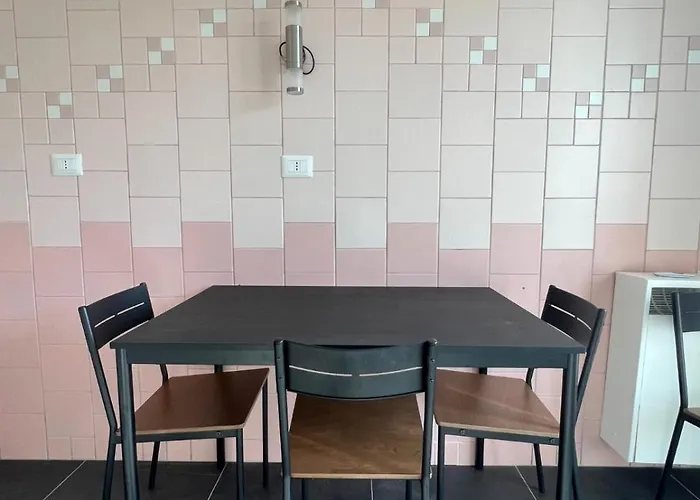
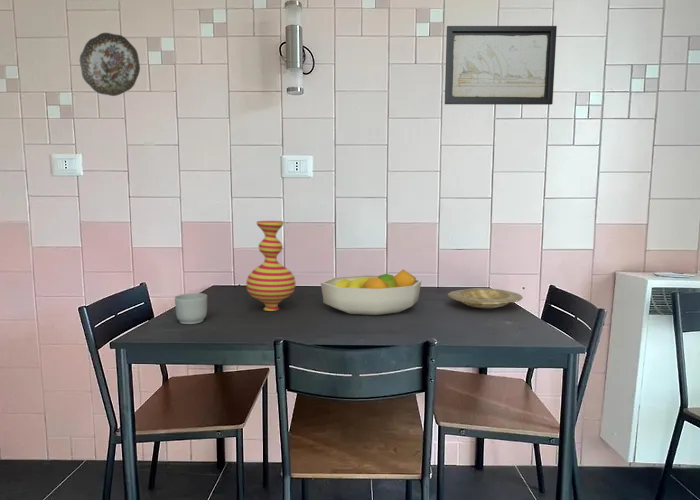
+ mug [174,292,208,325]
+ wall art [444,25,558,106]
+ fruit bowl [320,268,422,316]
+ vase [245,220,297,312]
+ plate [447,287,524,309]
+ decorative plate [79,32,141,97]
